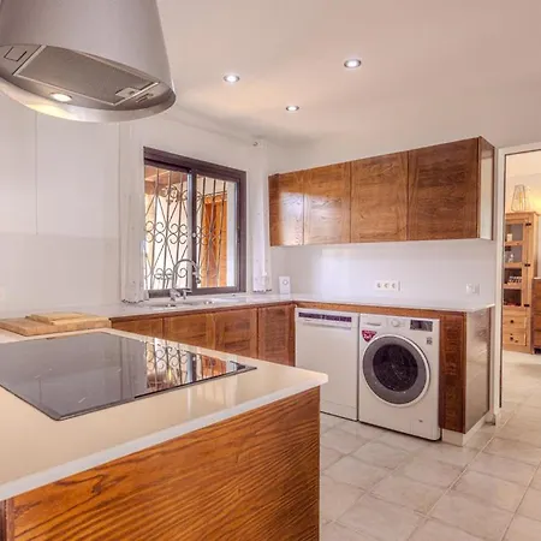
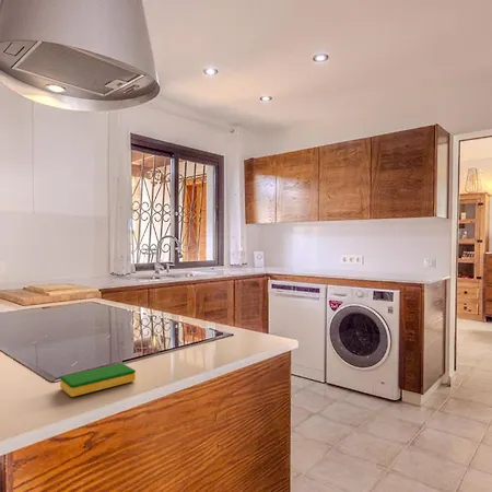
+ dish sponge [59,362,137,398]
